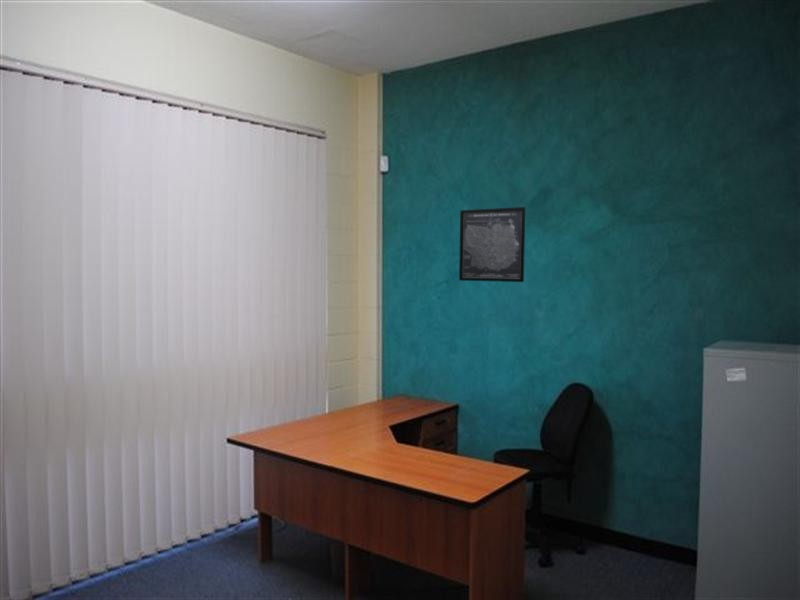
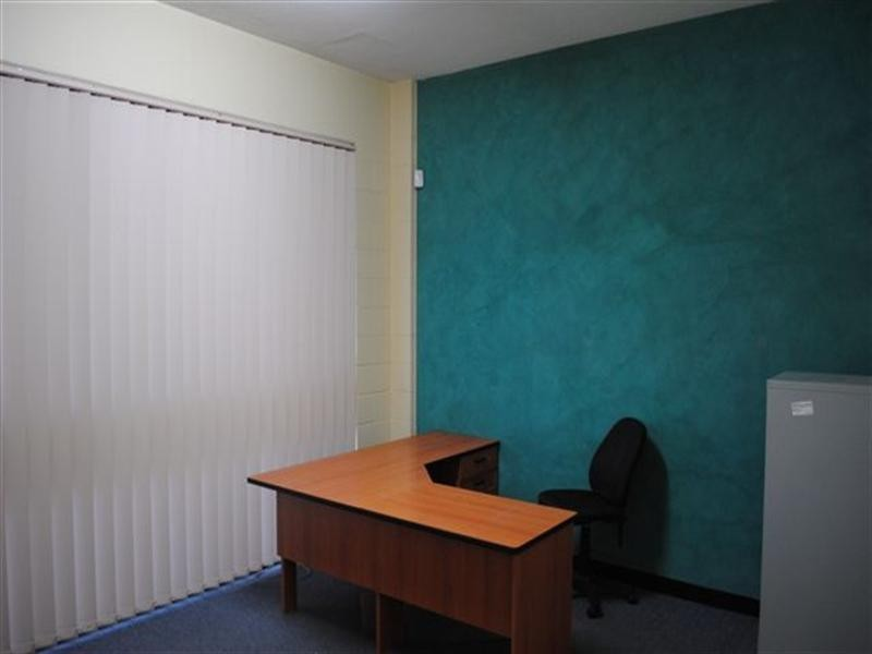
- wall art [458,206,526,283]
